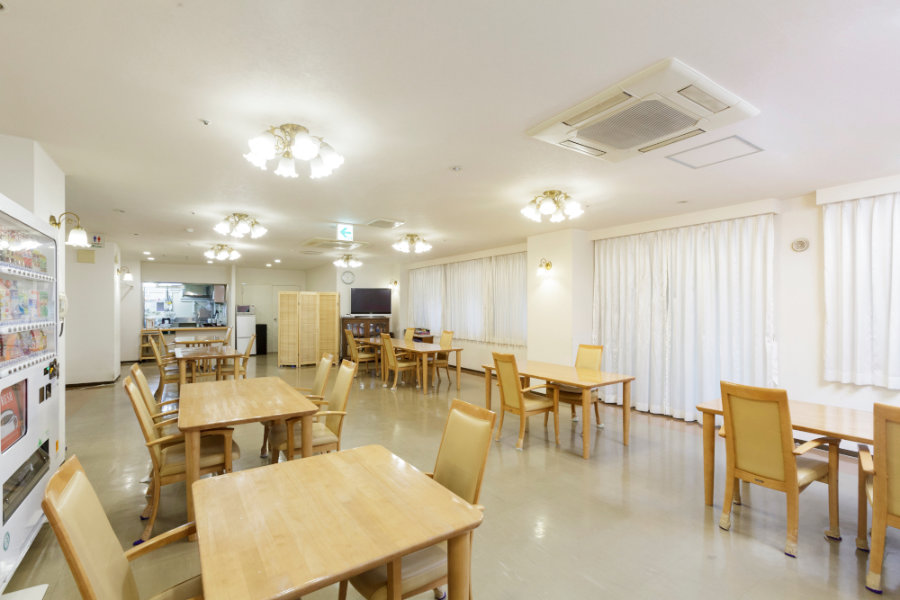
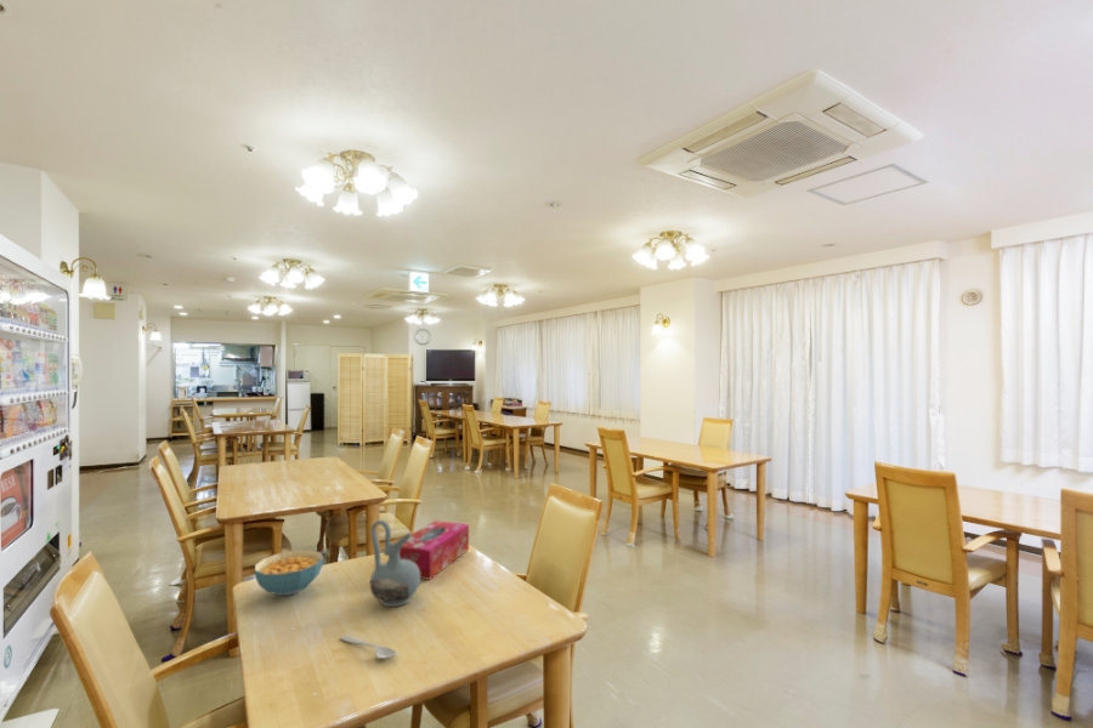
+ spoon [340,635,398,660]
+ cereal bowl [254,548,324,597]
+ tissue box [400,519,470,581]
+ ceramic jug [369,519,421,608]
